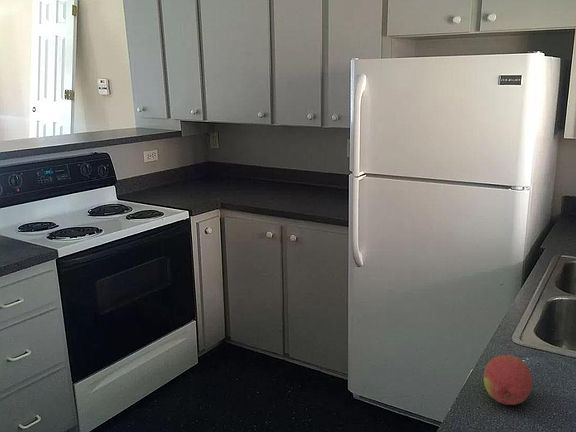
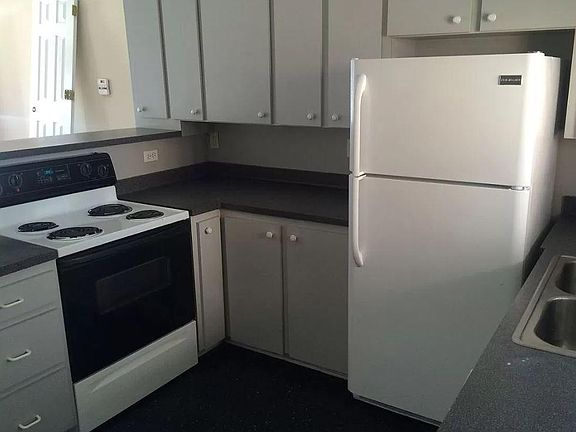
- fruit [483,354,534,406]
